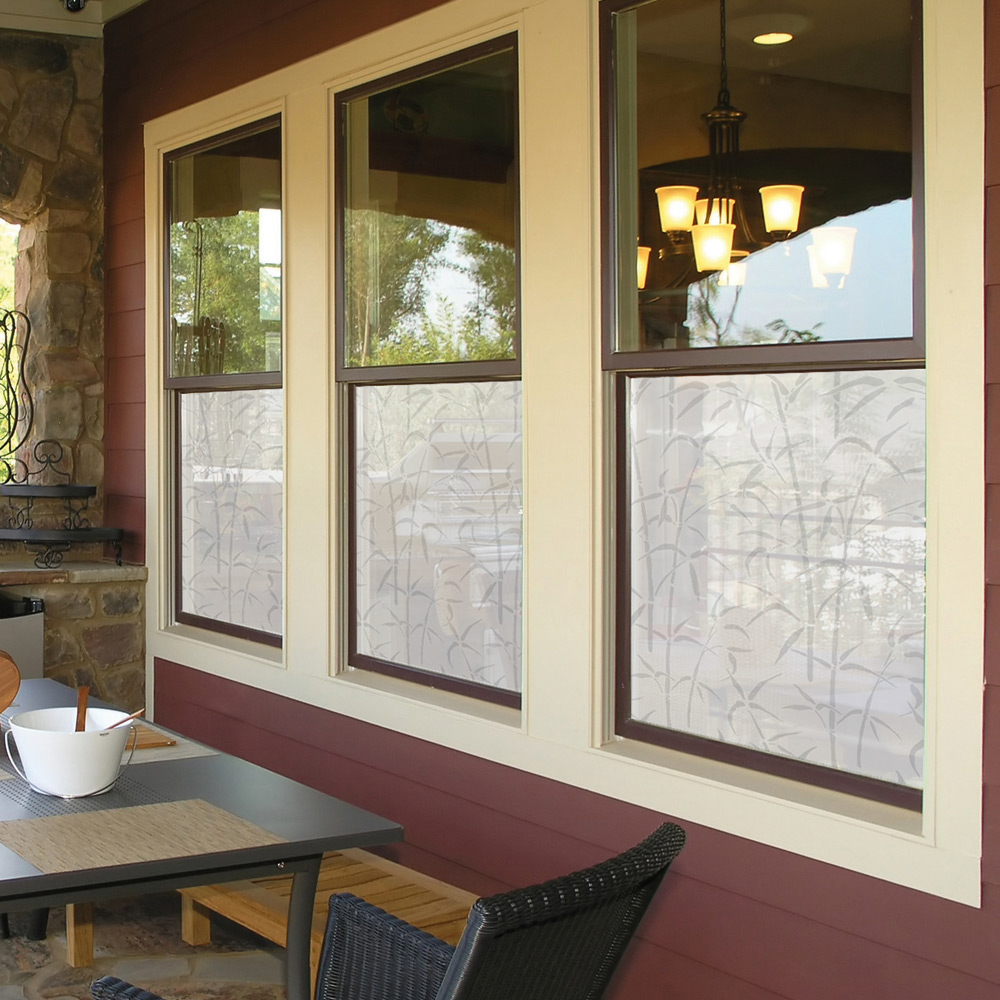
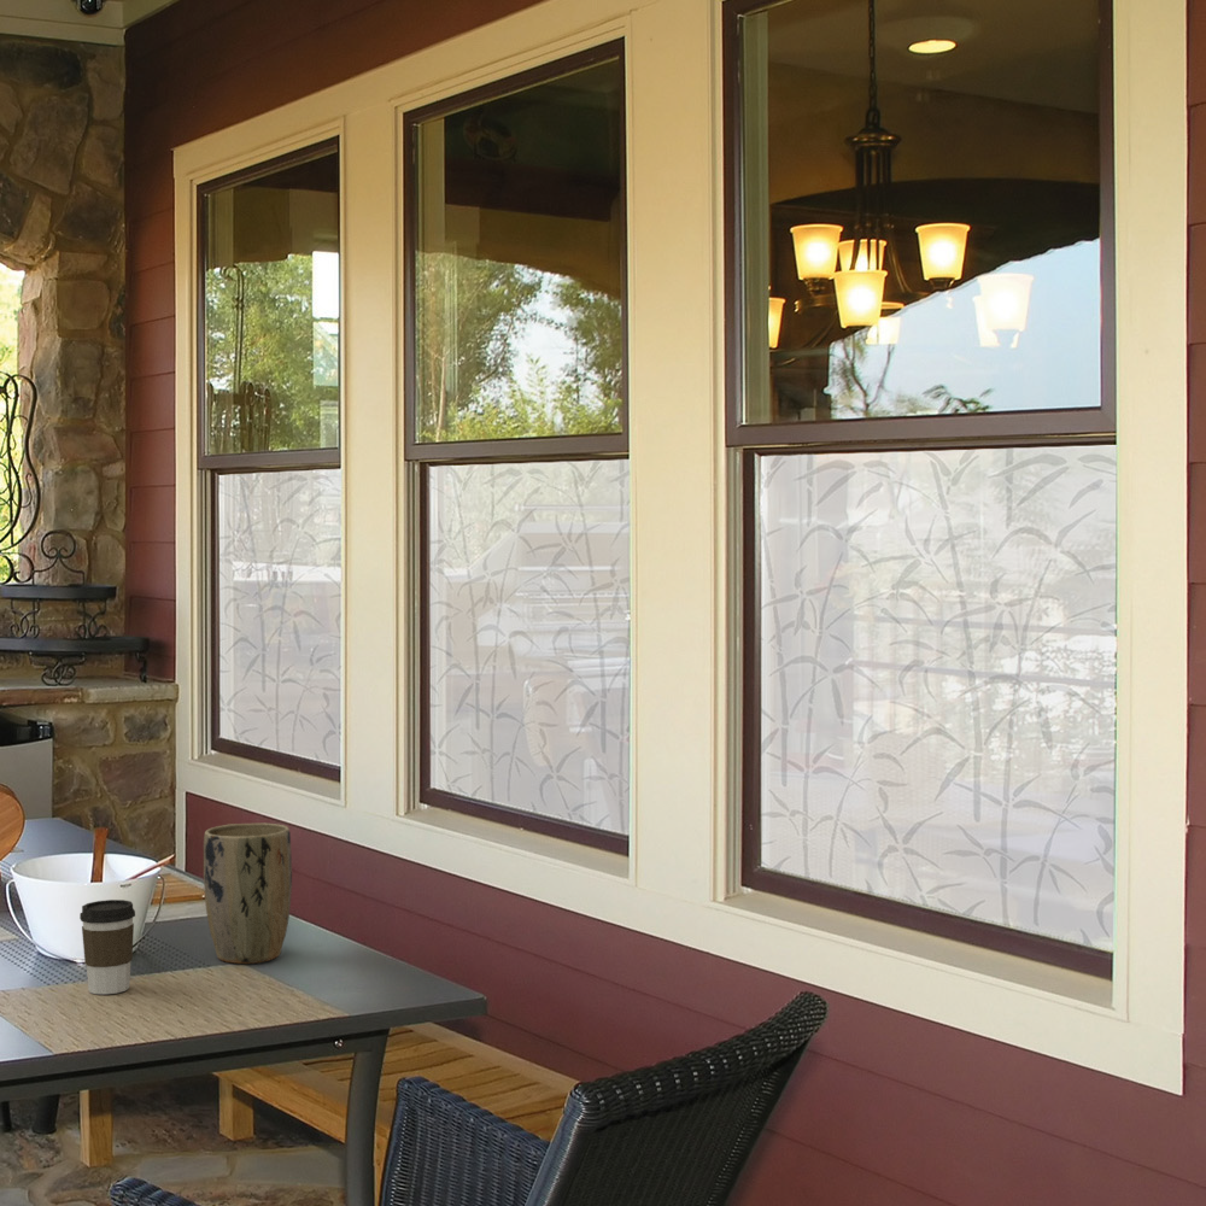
+ plant pot [203,822,293,965]
+ coffee cup [78,898,136,995]
